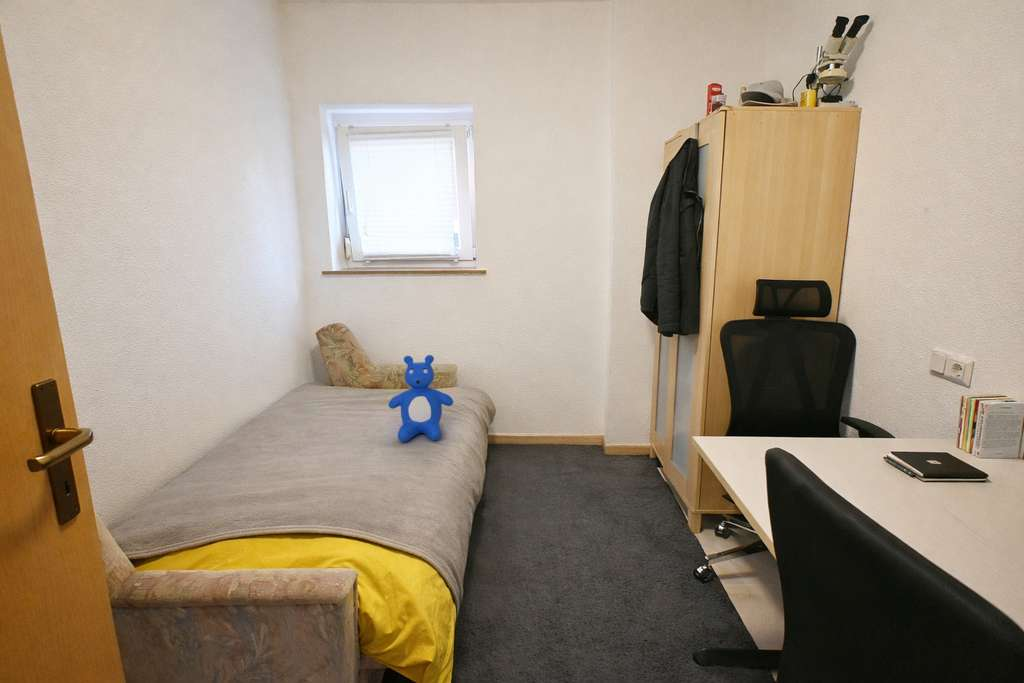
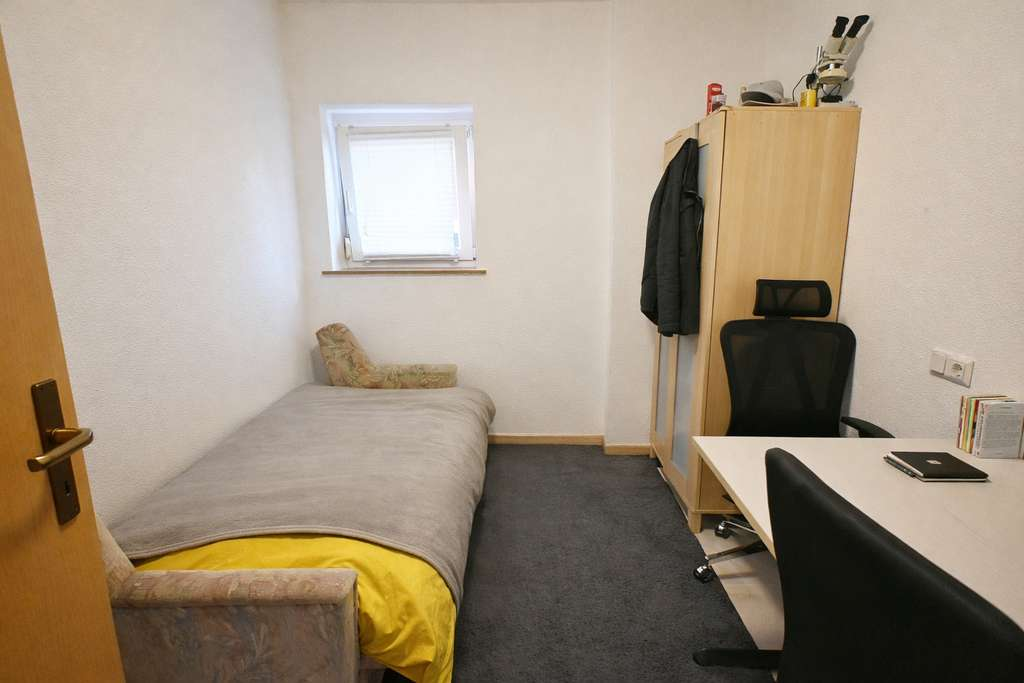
- teddy bear [388,354,454,443]
